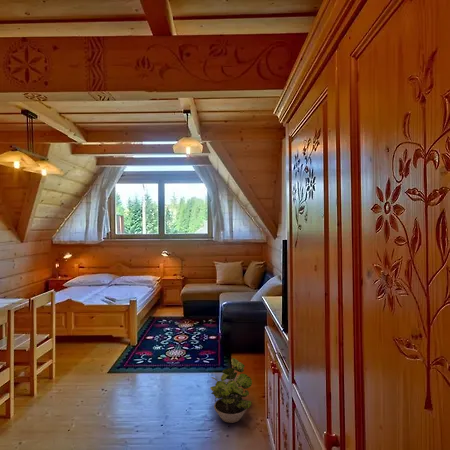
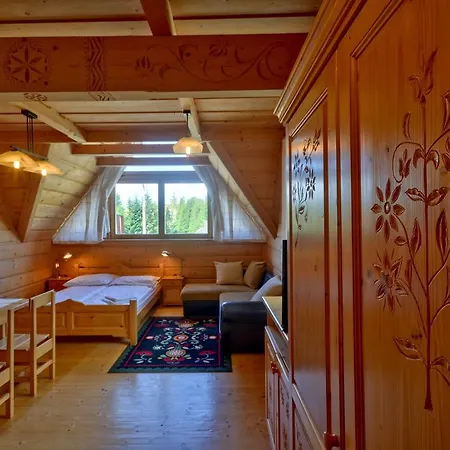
- potted plant [209,357,253,424]
